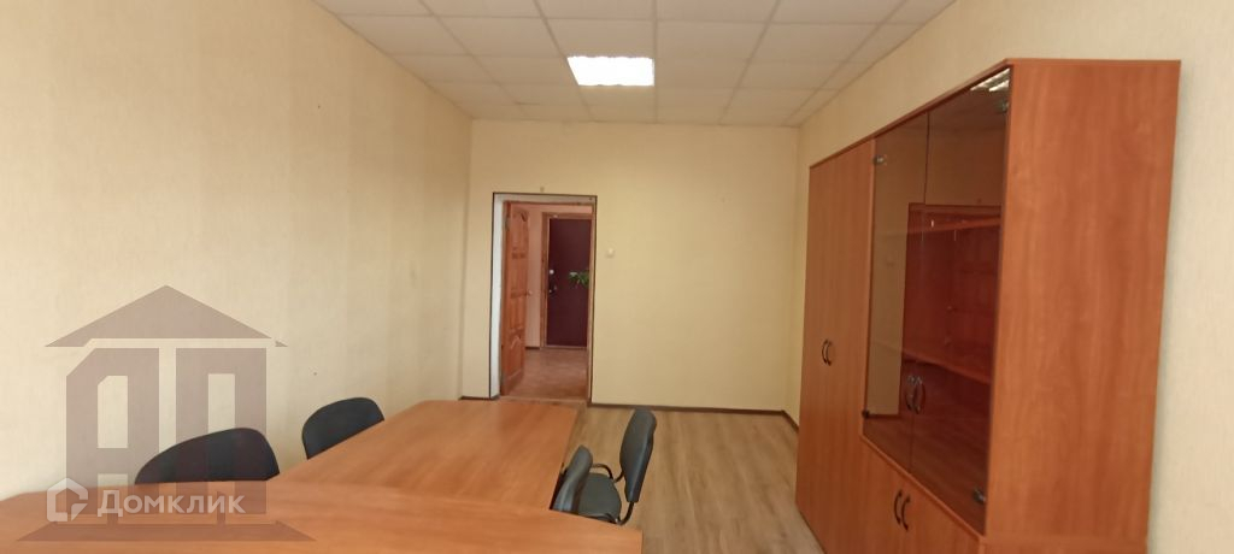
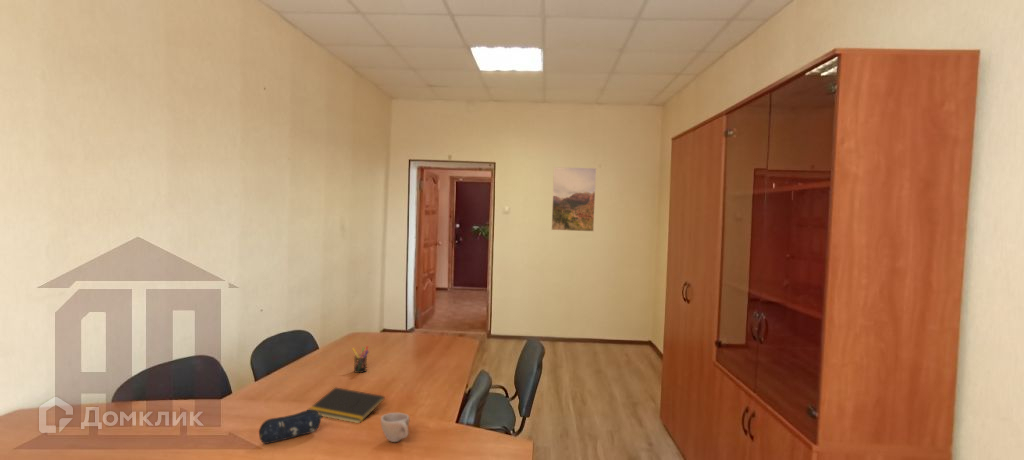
+ pen holder [351,345,370,374]
+ cup [380,412,410,443]
+ notepad [307,386,386,424]
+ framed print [550,166,597,233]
+ pencil case [258,409,324,445]
